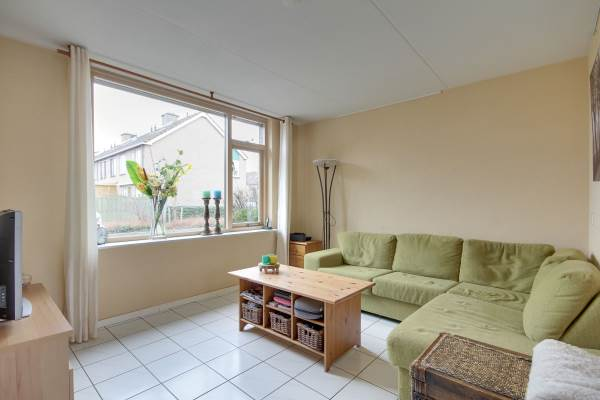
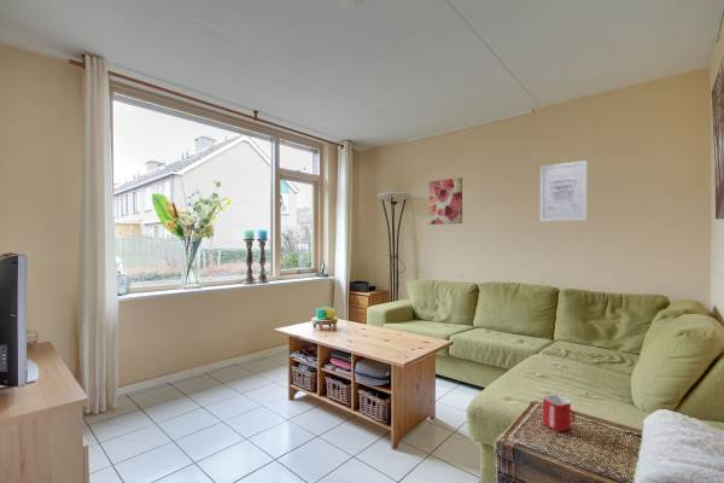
+ wall art [428,176,463,226]
+ wall art [539,159,589,223]
+ mug [541,392,577,432]
